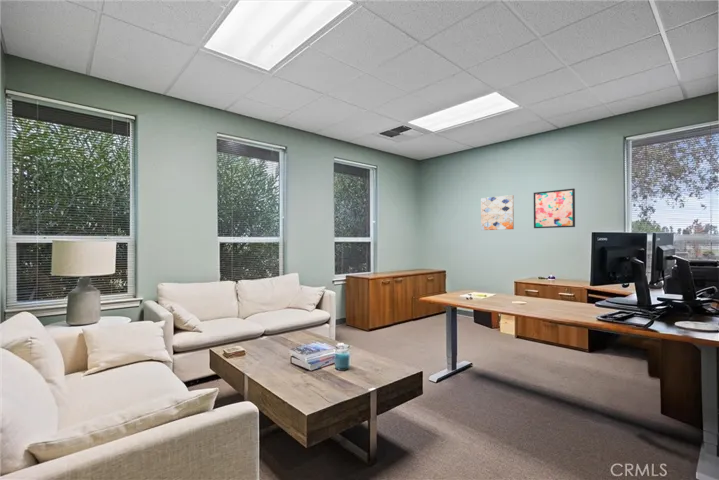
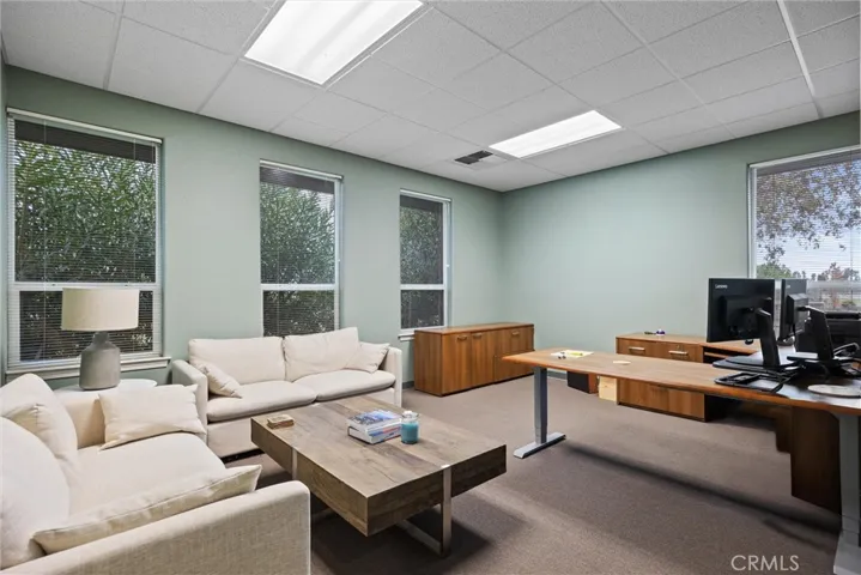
- wall art [533,187,576,229]
- wall art [480,194,515,231]
